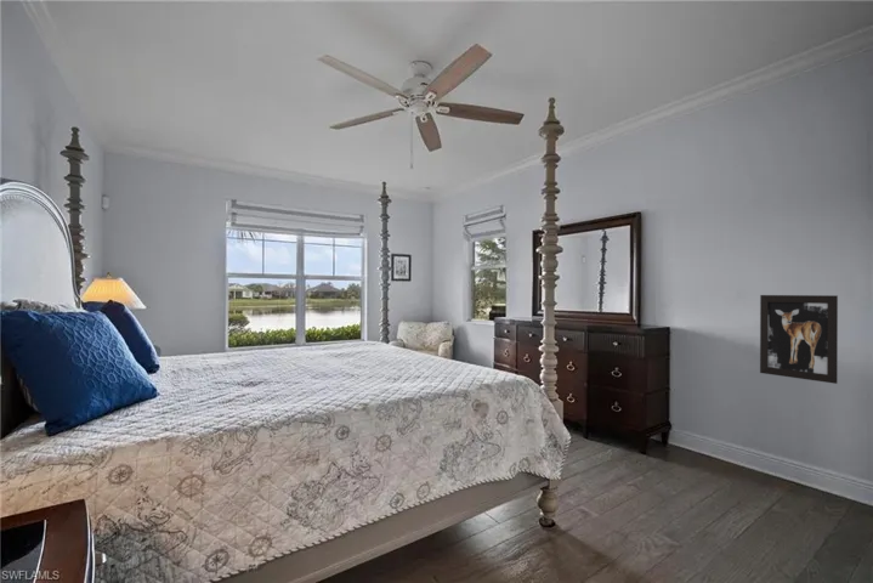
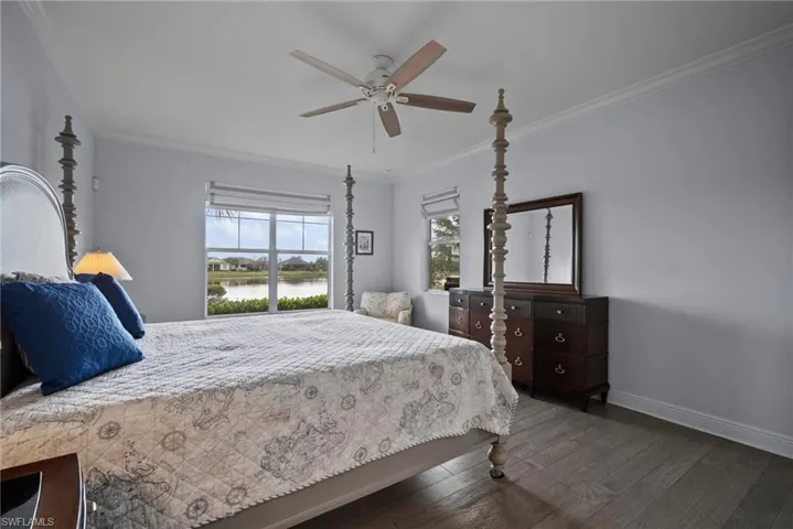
- wall art [759,294,839,385]
